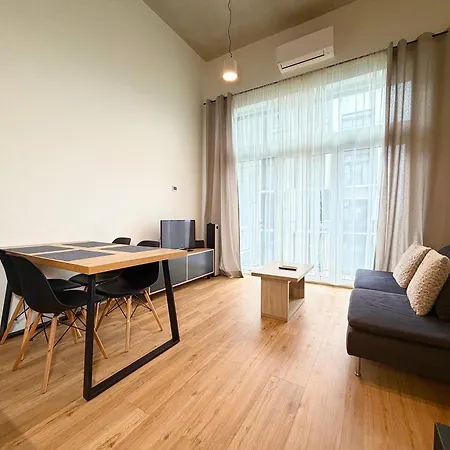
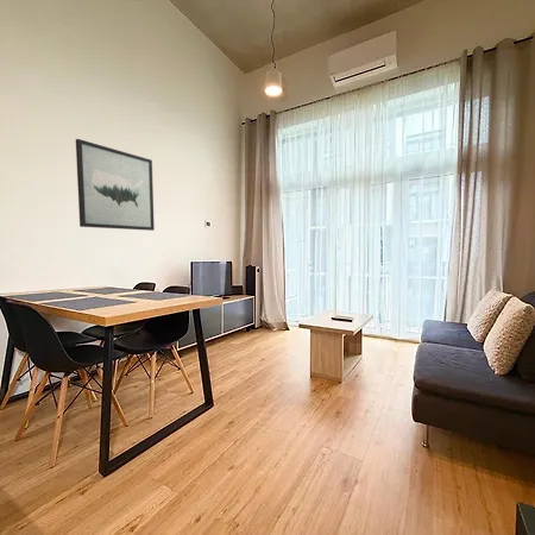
+ wall art [75,138,156,232]
